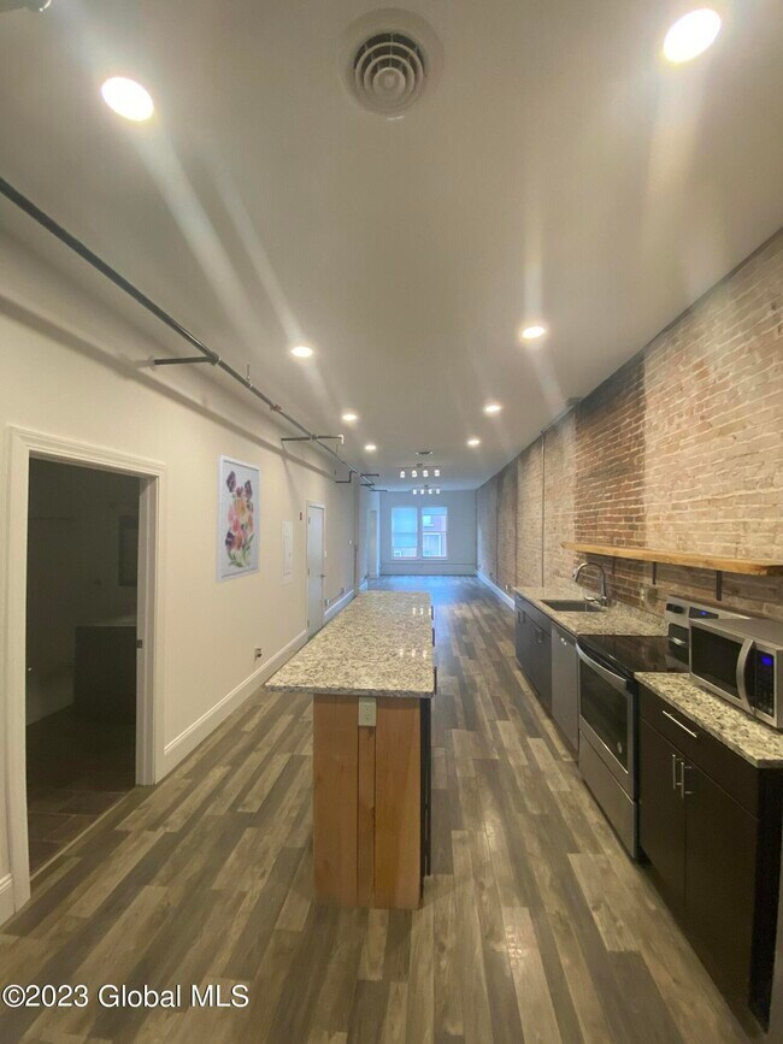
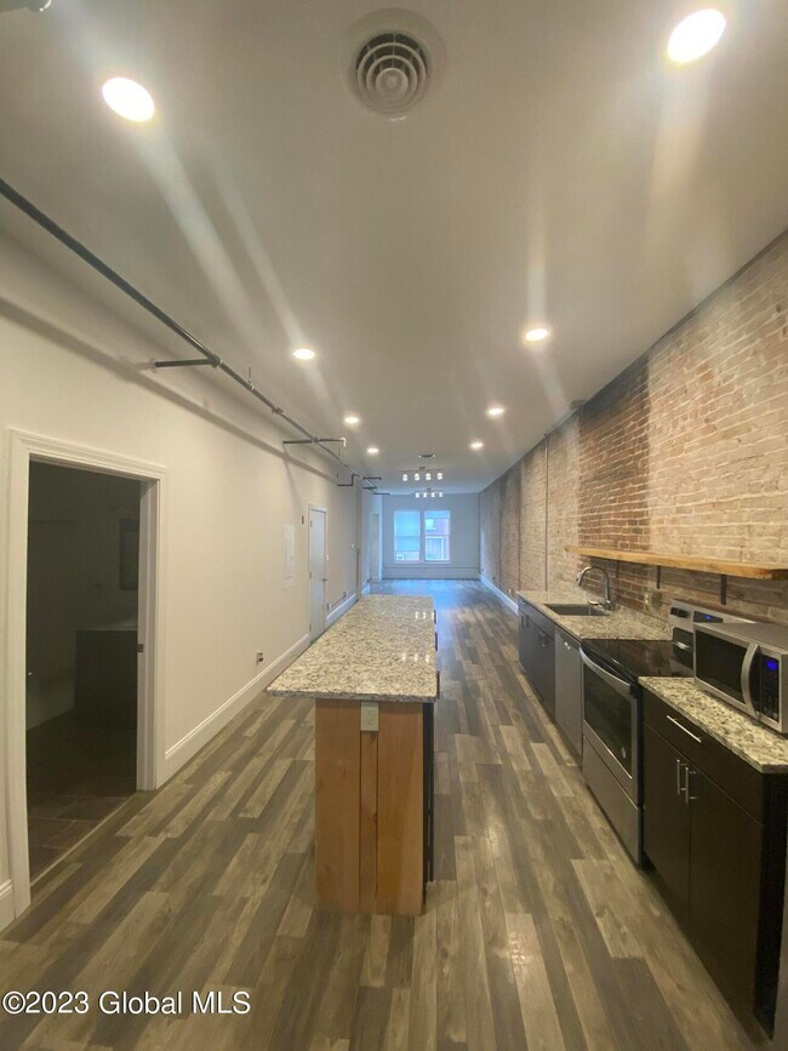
- wall art [214,454,263,584]
